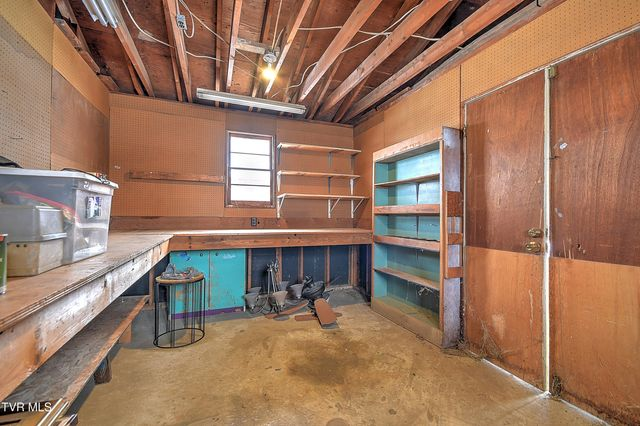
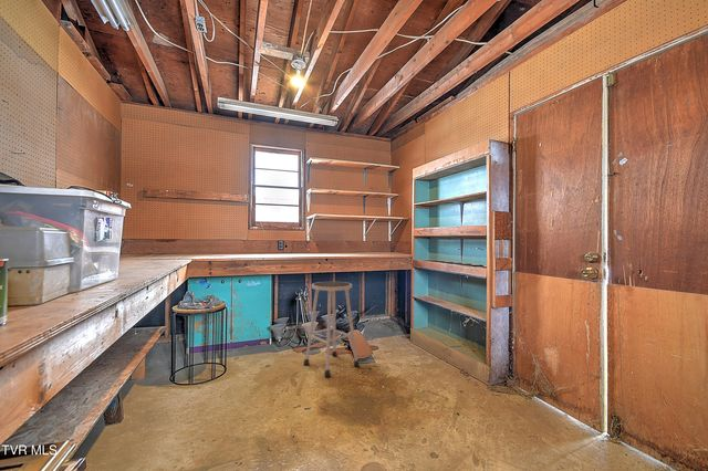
+ stool [303,281,361,377]
